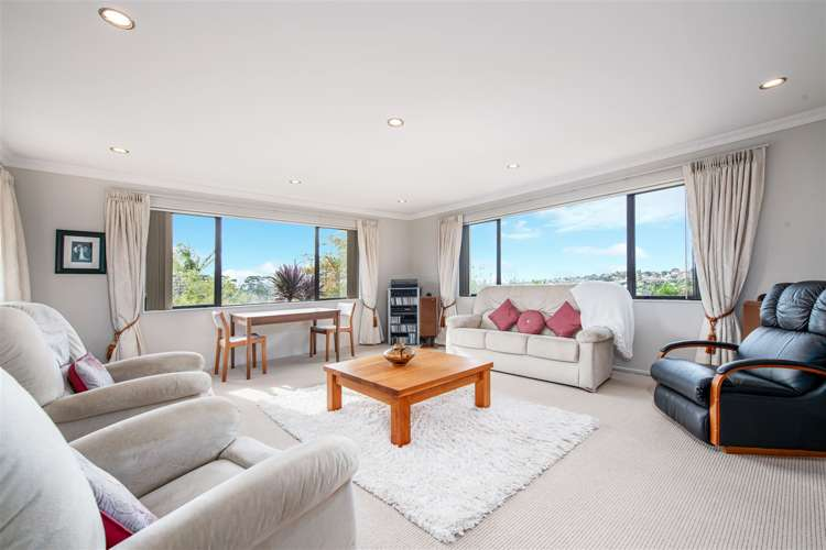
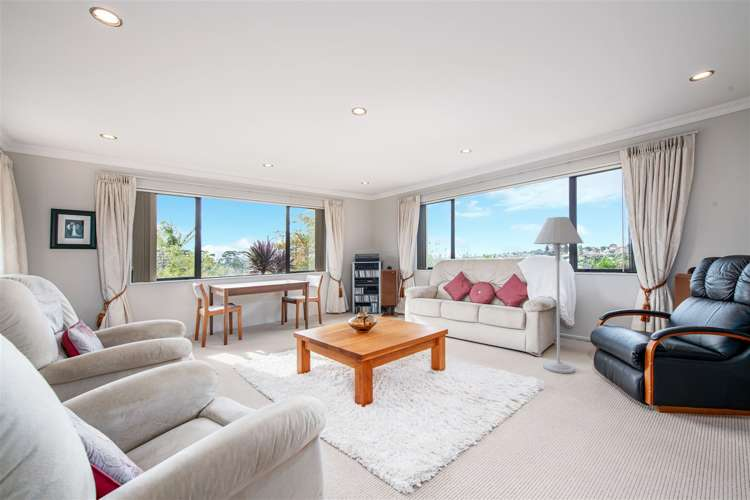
+ floor lamp [533,216,584,374]
